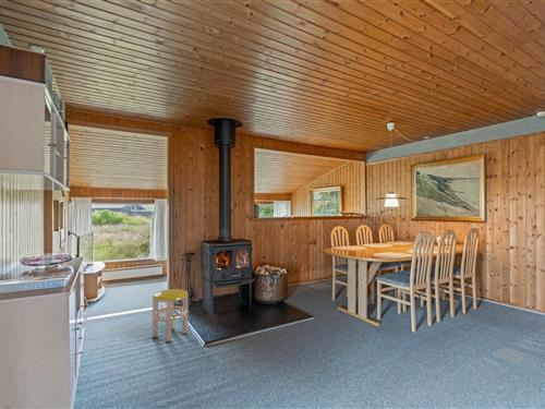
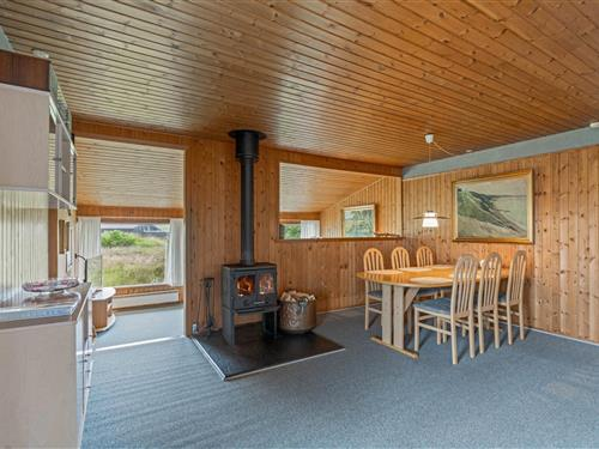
- stool [150,288,190,344]
